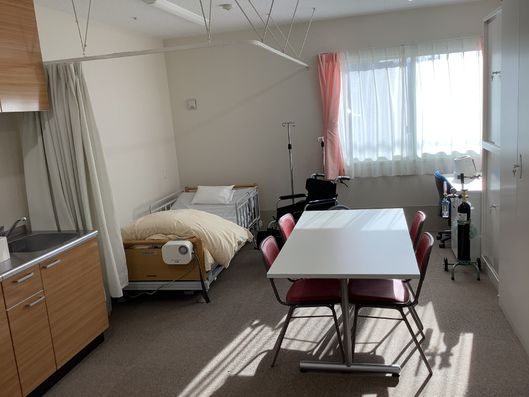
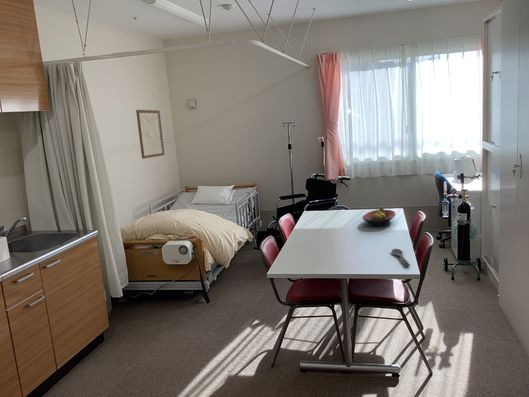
+ spoon [391,248,411,267]
+ wall art [135,108,166,160]
+ fruit bowl [362,206,396,227]
